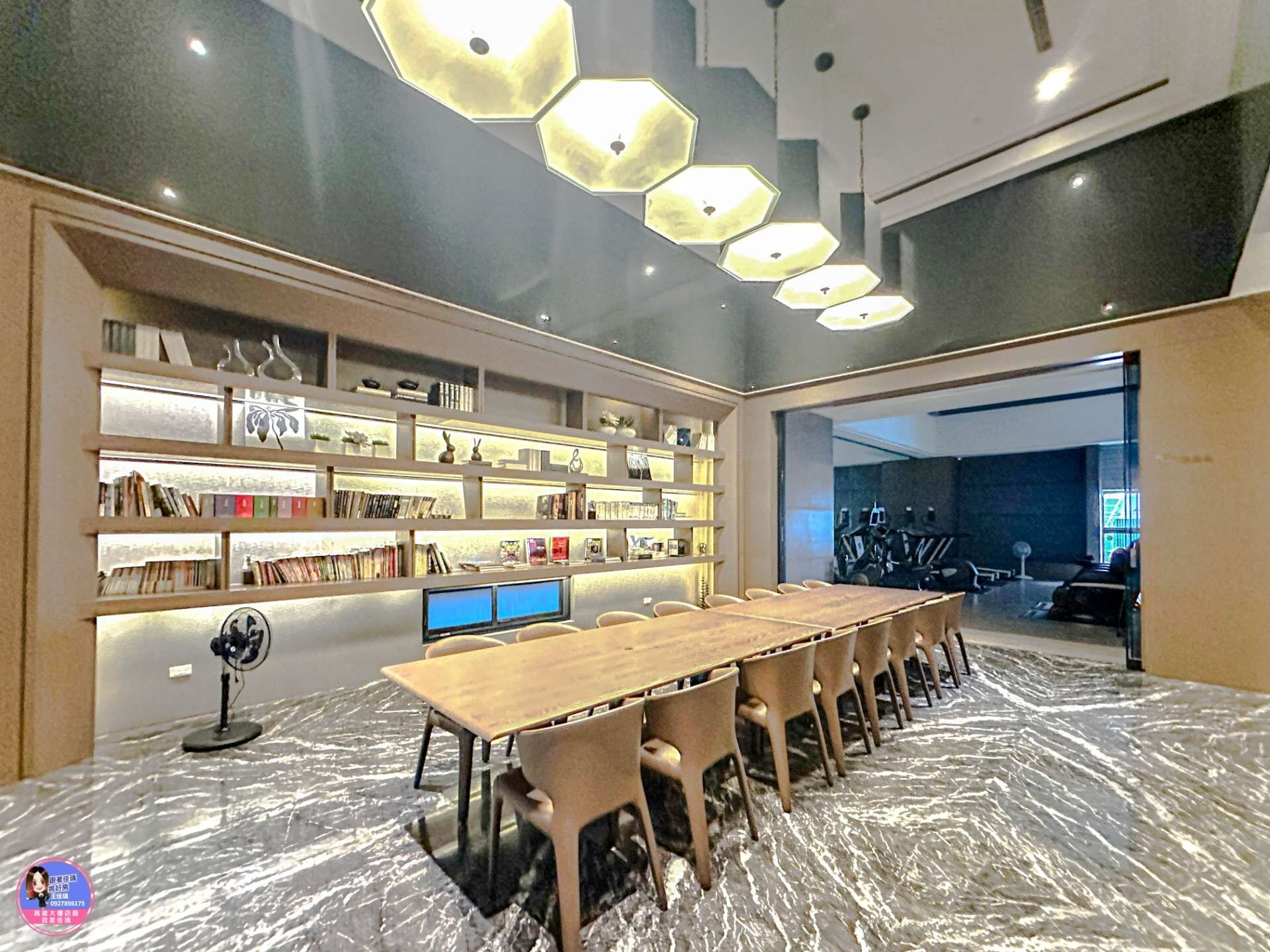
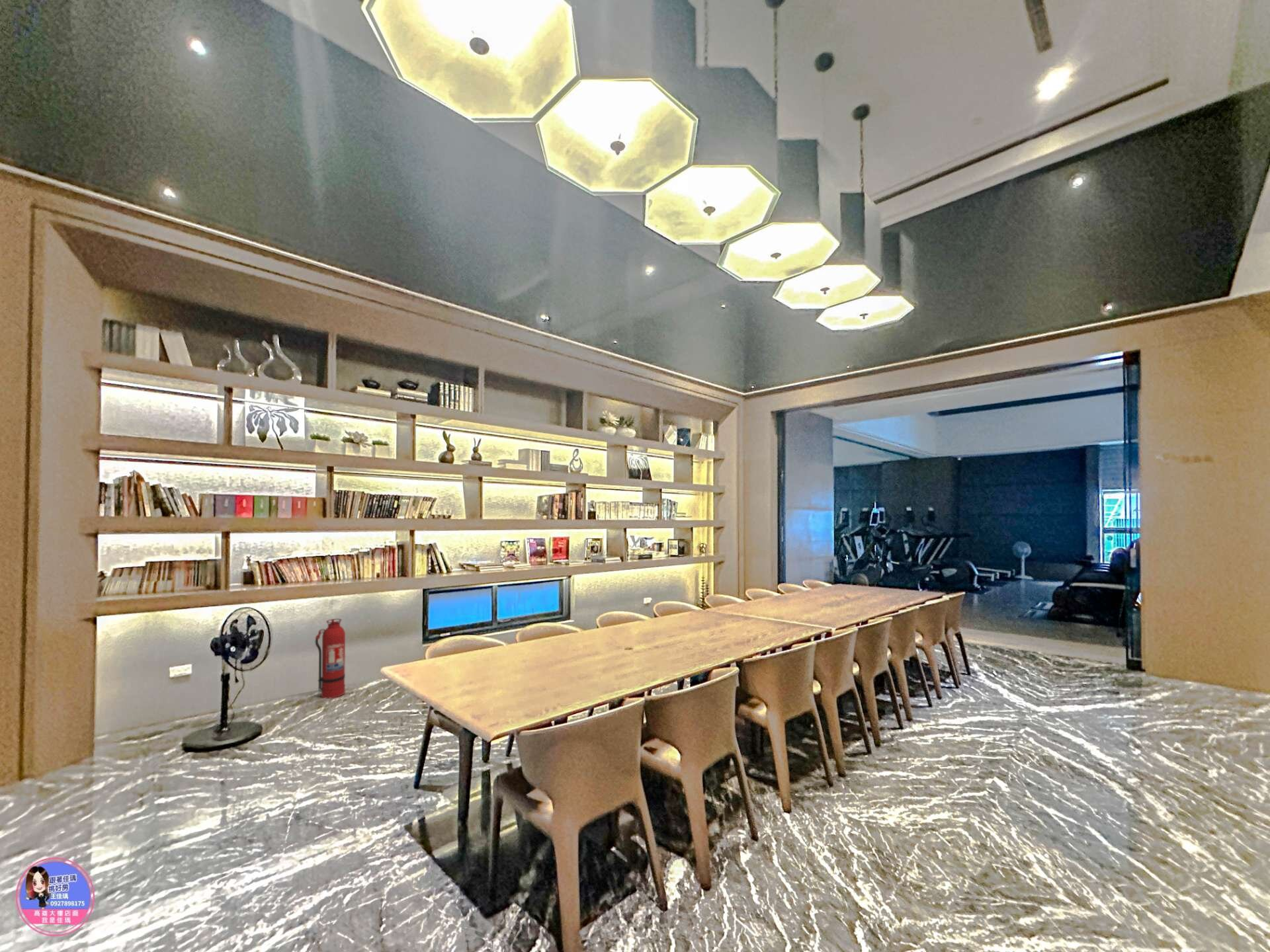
+ fire extinguisher [315,618,346,699]
